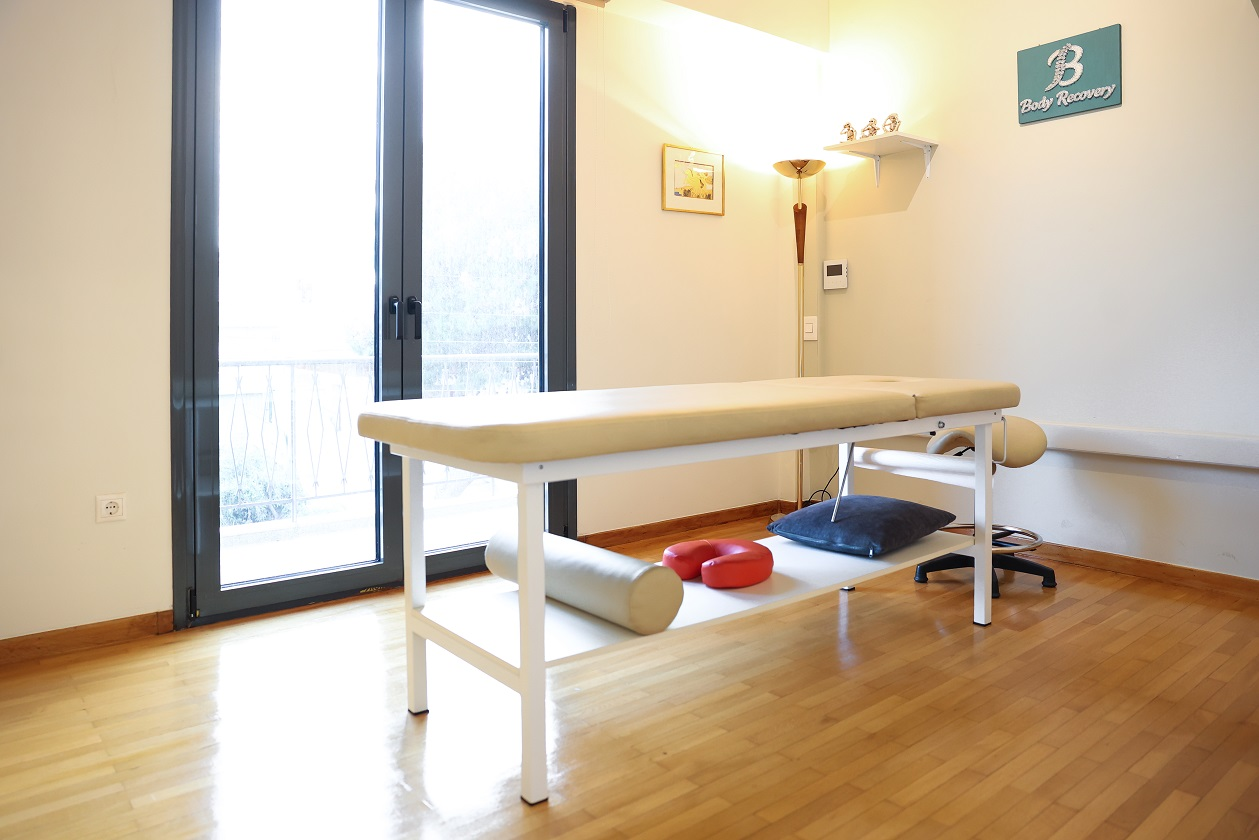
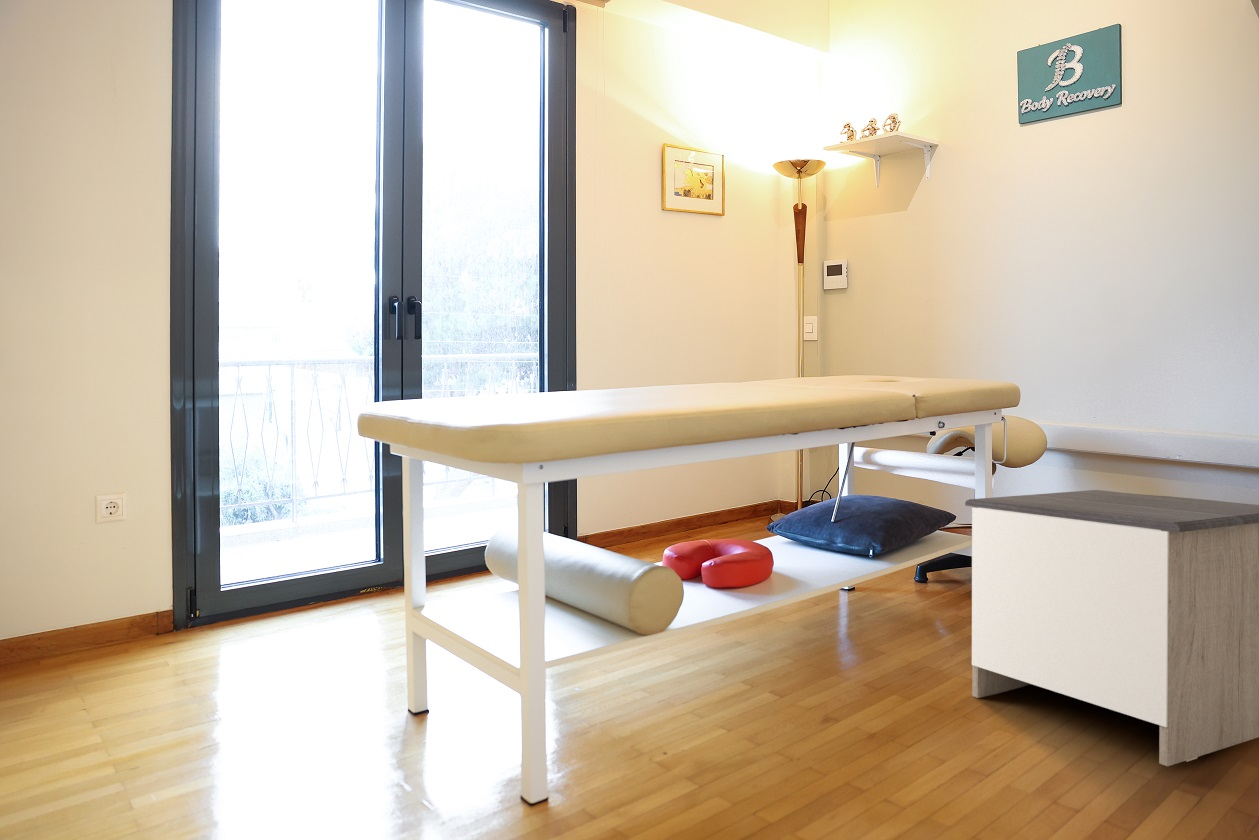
+ nightstand [964,489,1259,767]
